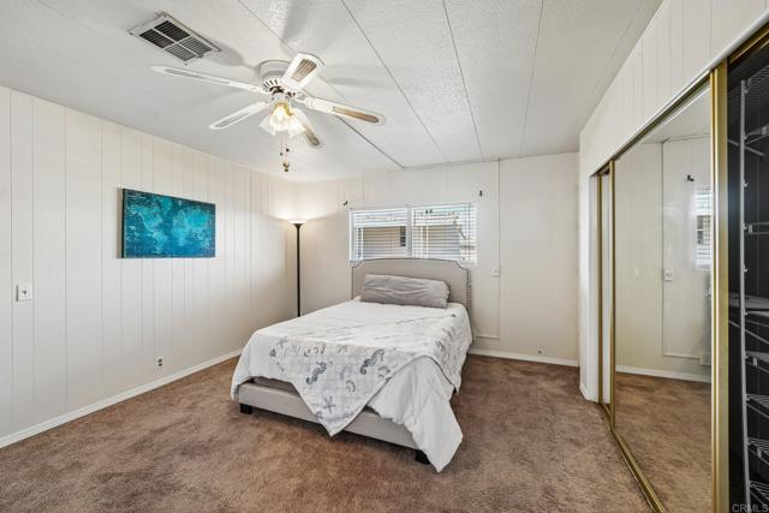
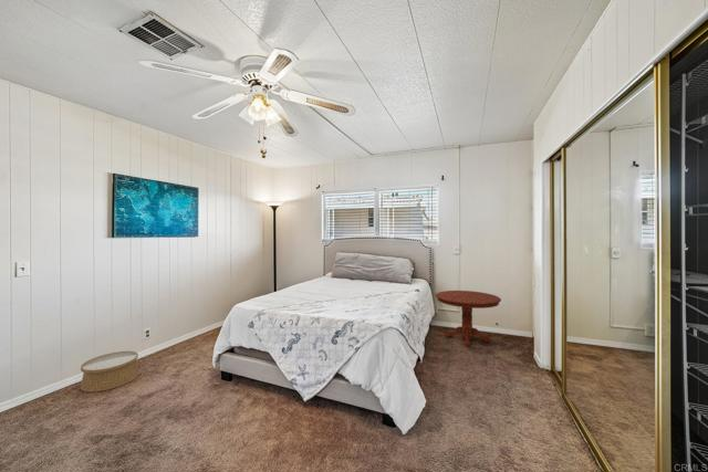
+ pedestal table [435,290,502,347]
+ woven basket [80,350,139,394]
